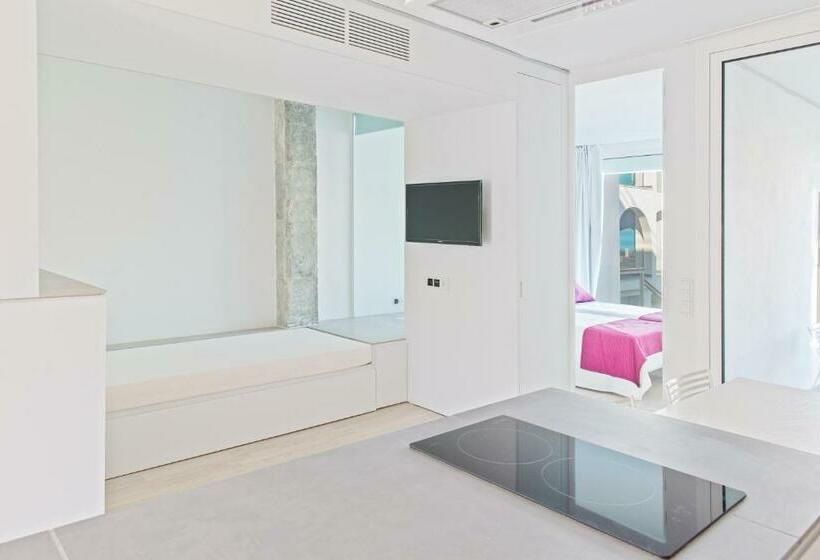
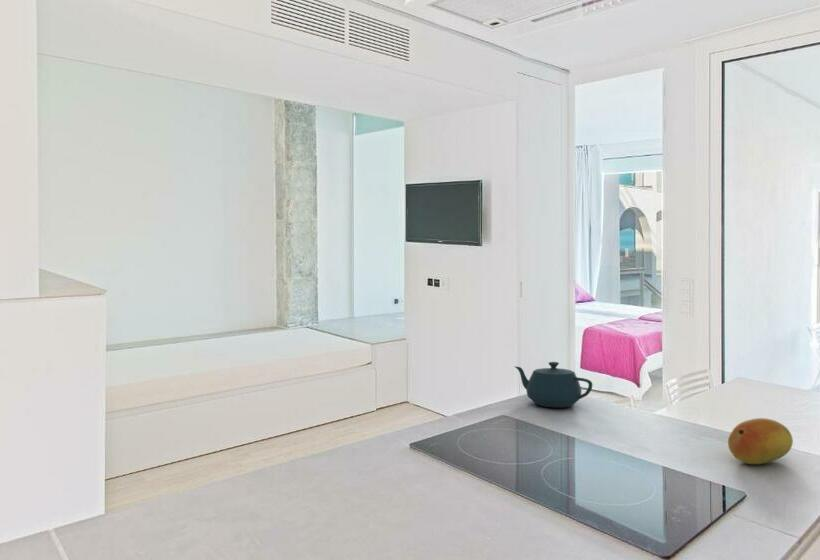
+ fruit [727,417,794,465]
+ teapot [513,361,593,409]
